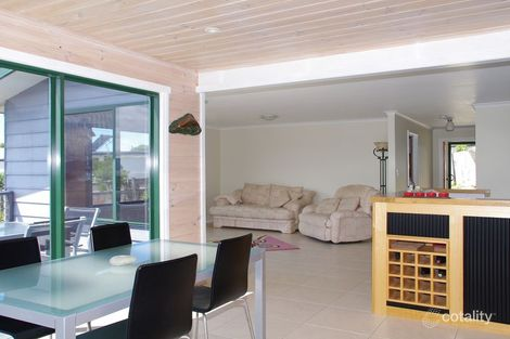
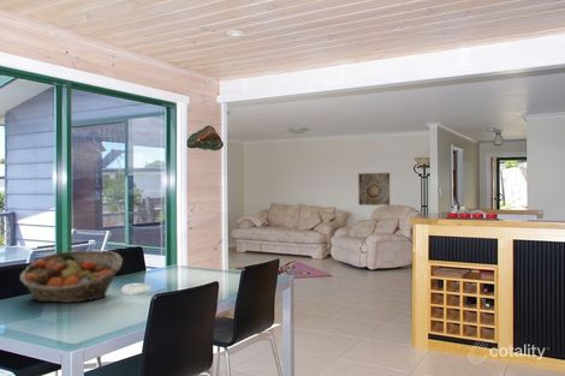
+ wall art [357,172,391,207]
+ fruit basket [18,250,124,304]
